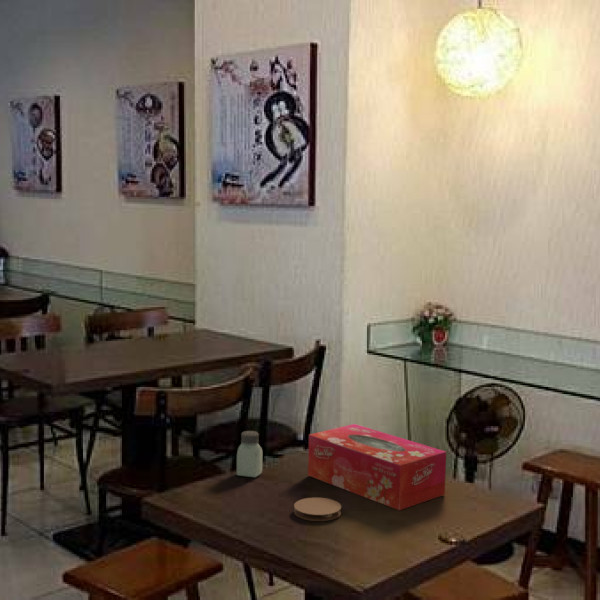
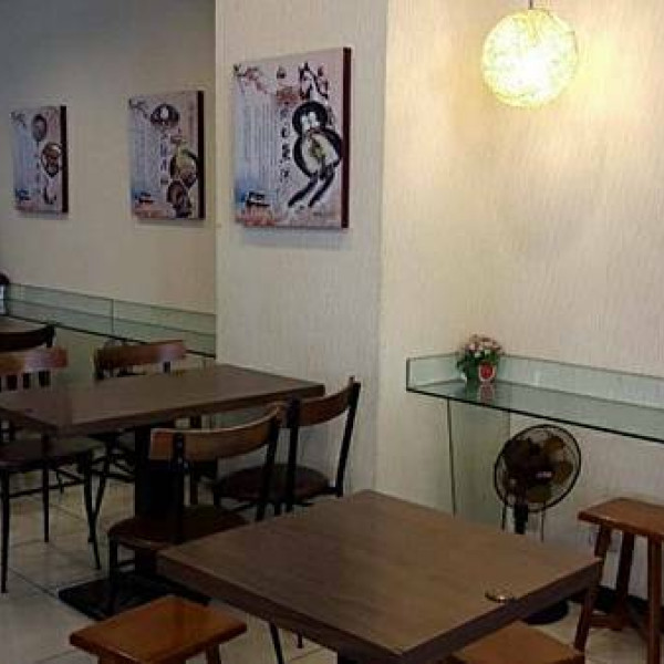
- tissue box [307,423,447,511]
- coaster [293,497,342,522]
- saltshaker [236,430,263,478]
